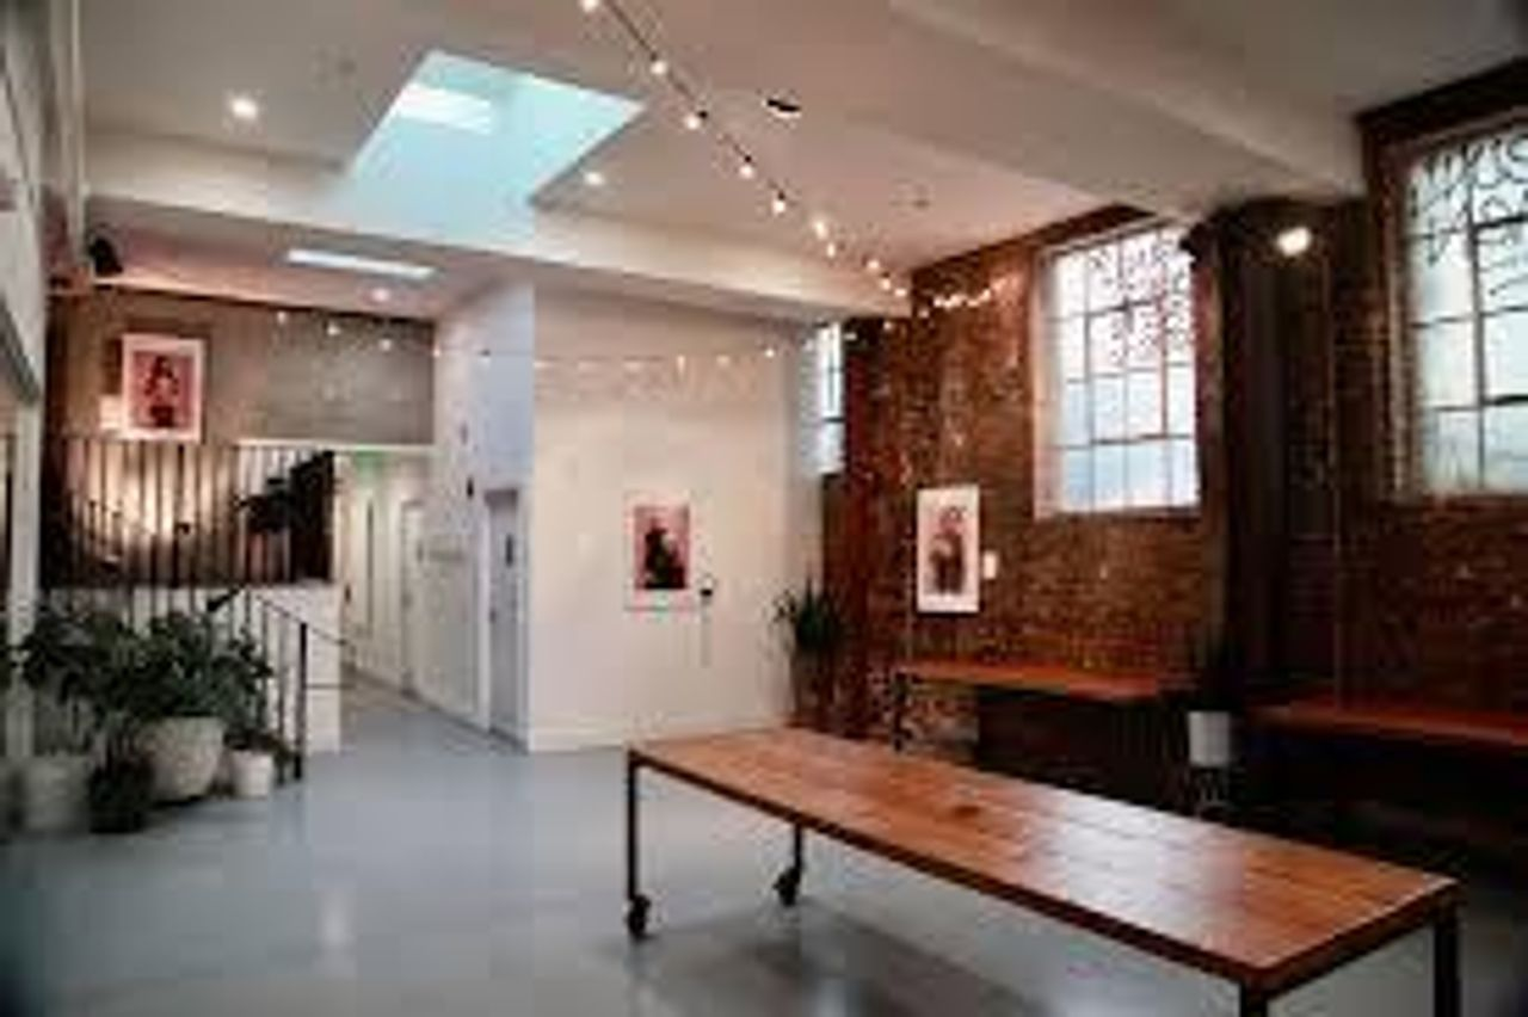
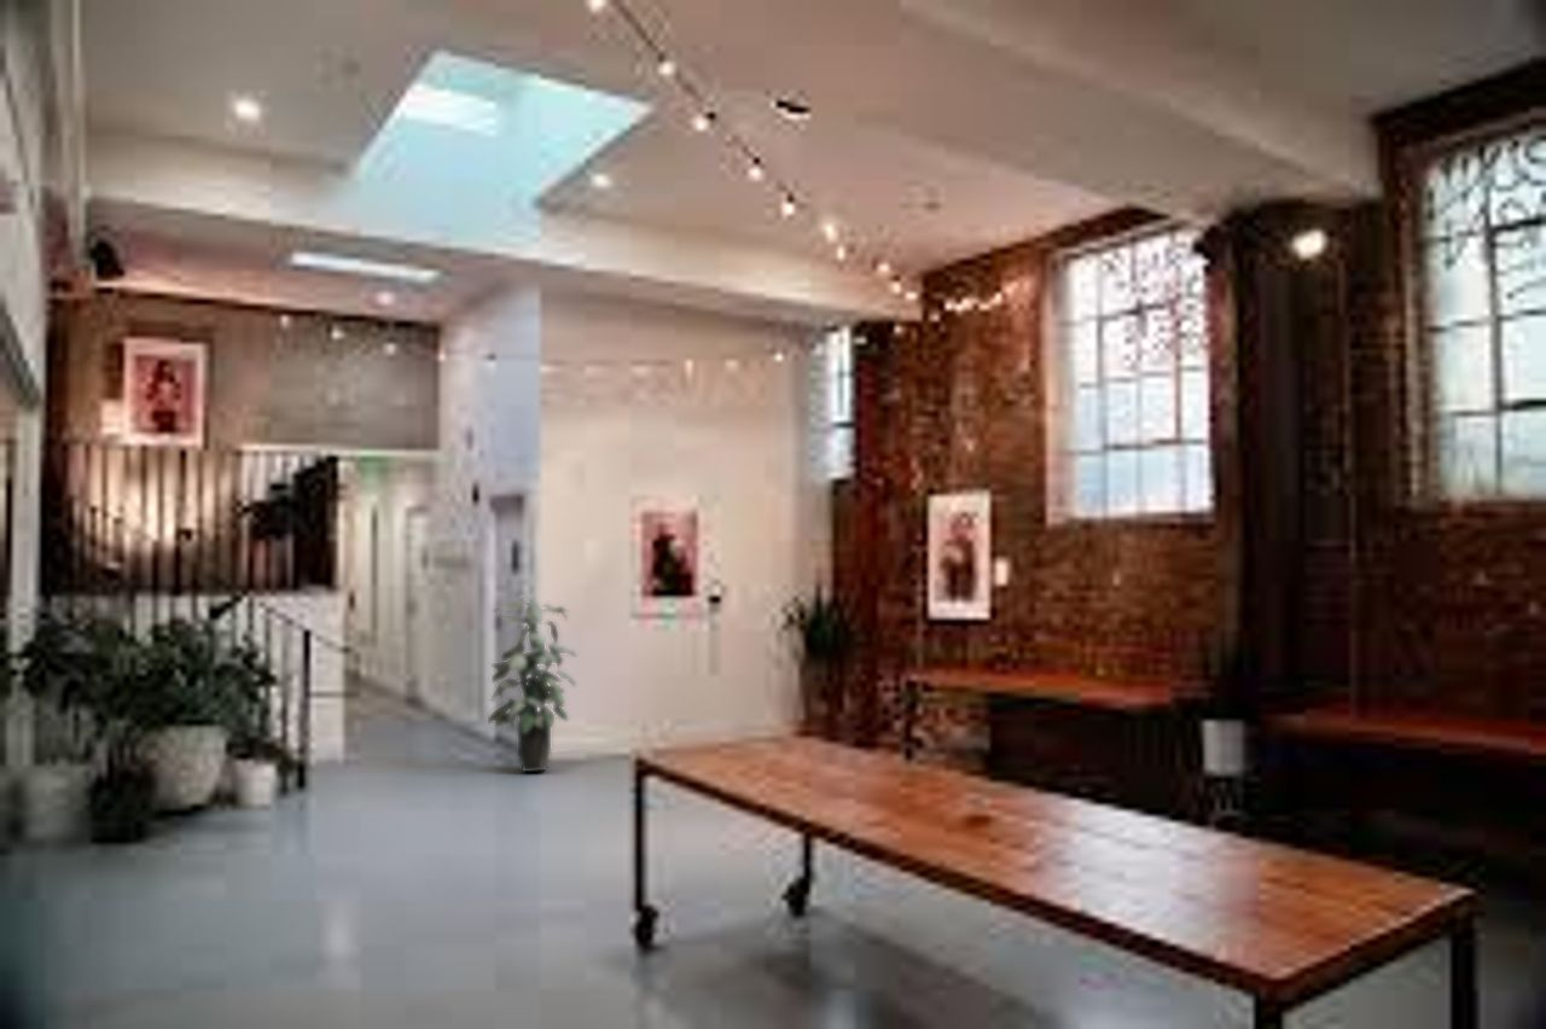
+ indoor plant [487,593,577,773]
